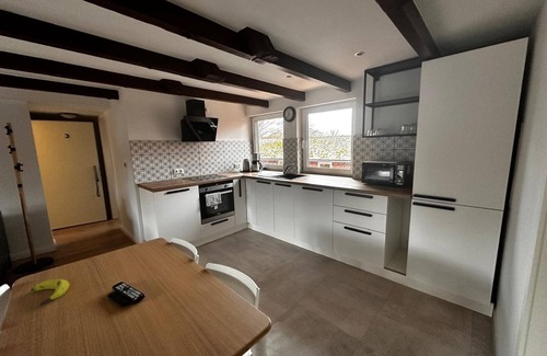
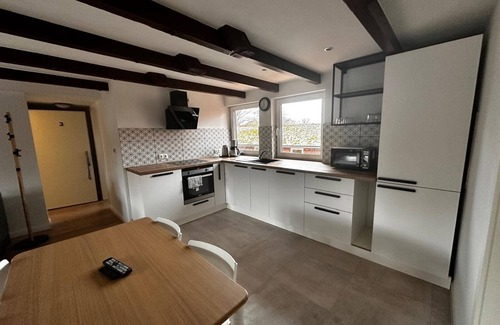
- banana [30,278,70,307]
